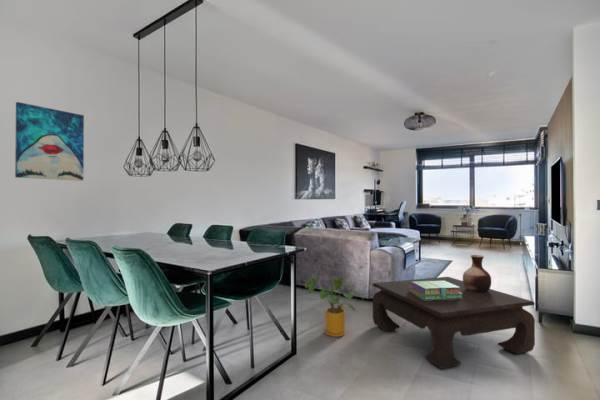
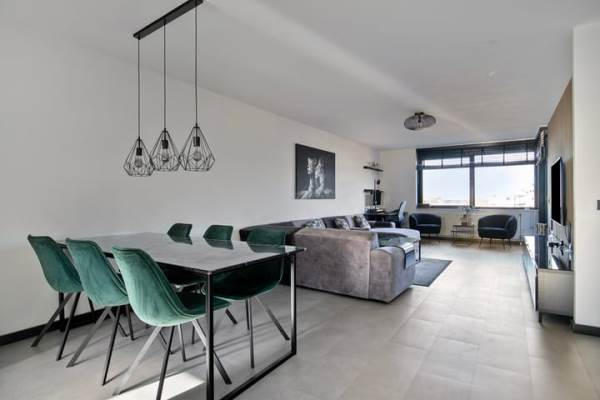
- coffee table [372,276,536,370]
- stack of books [409,281,462,300]
- vase [462,254,492,293]
- house plant [304,274,365,338]
- wall art [14,101,85,182]
